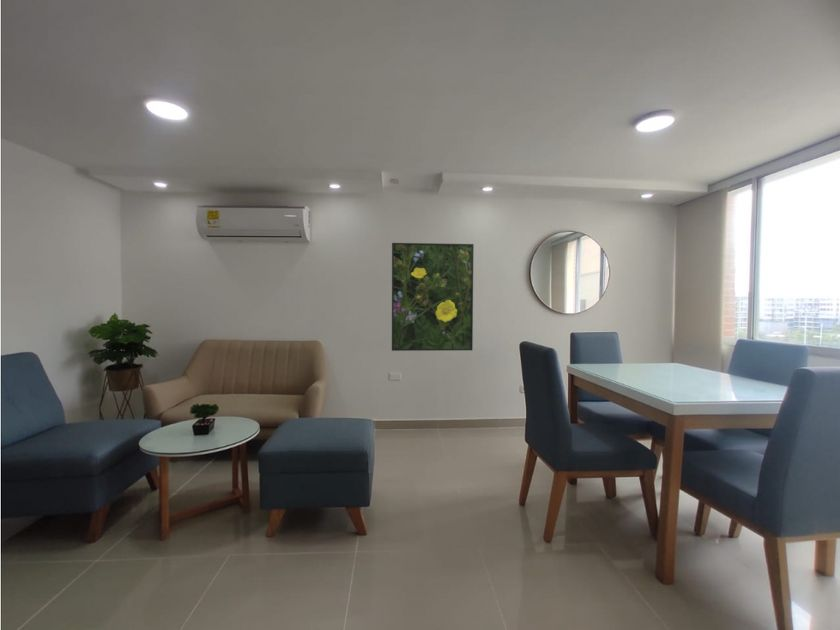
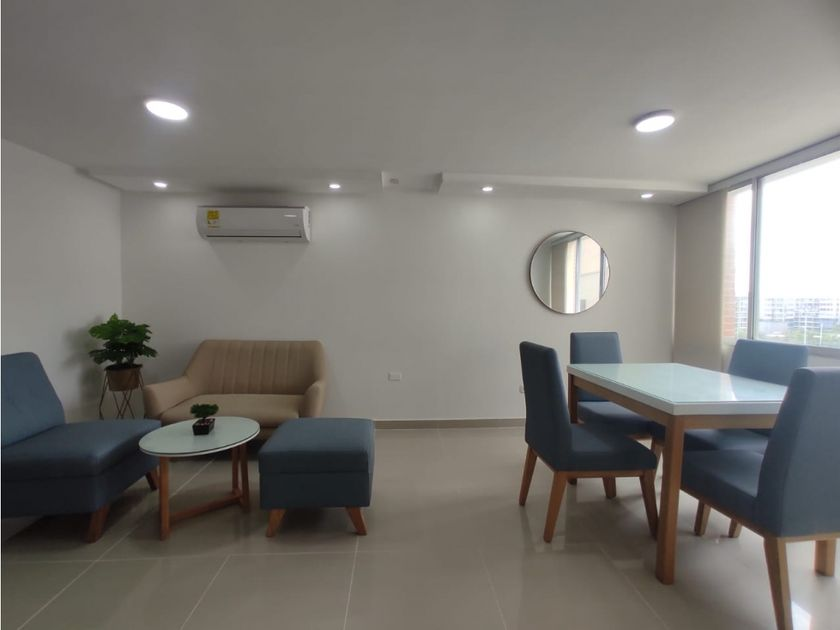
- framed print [391,242,475,352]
